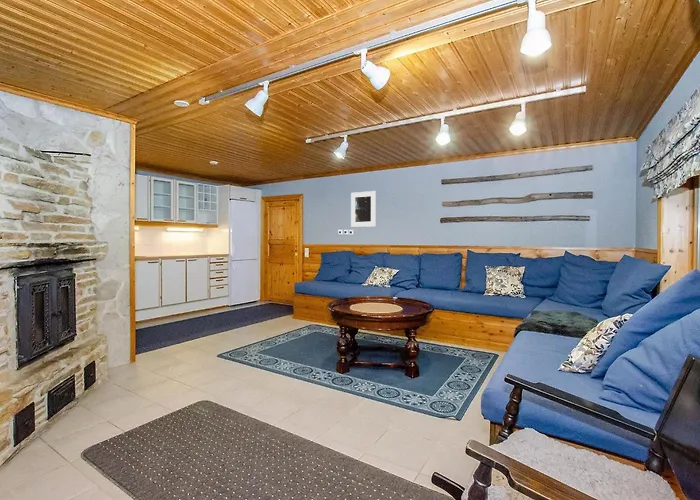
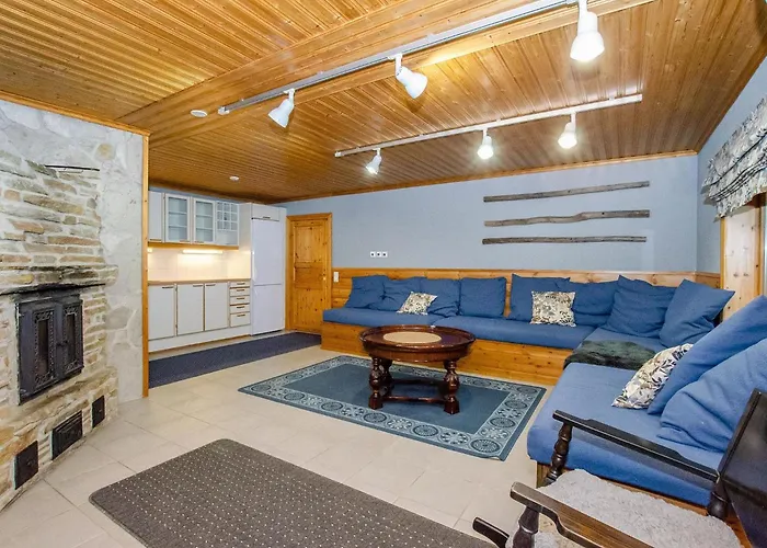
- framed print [350,190,377,228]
